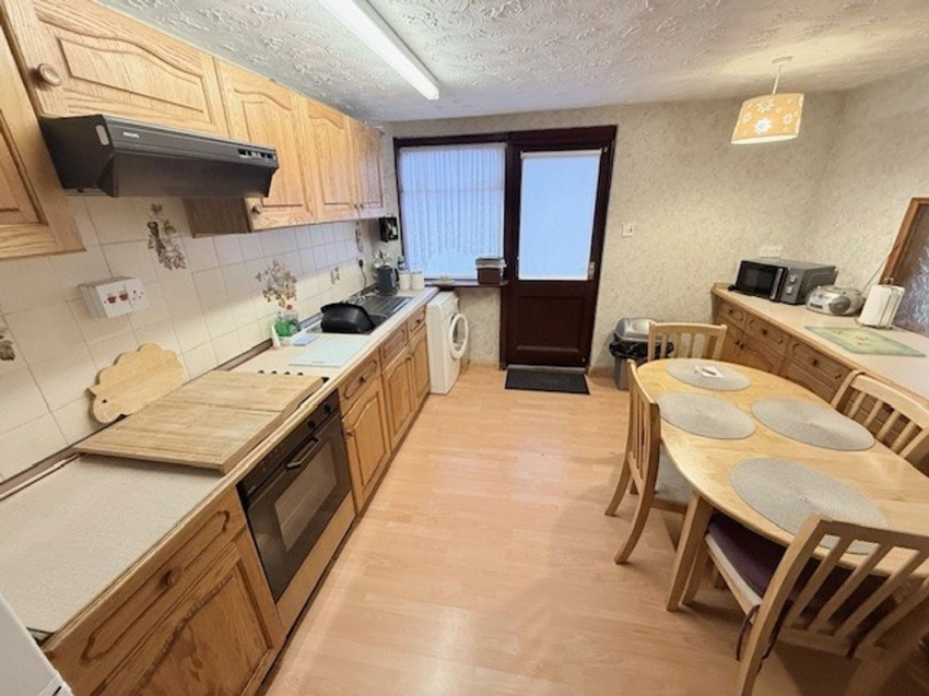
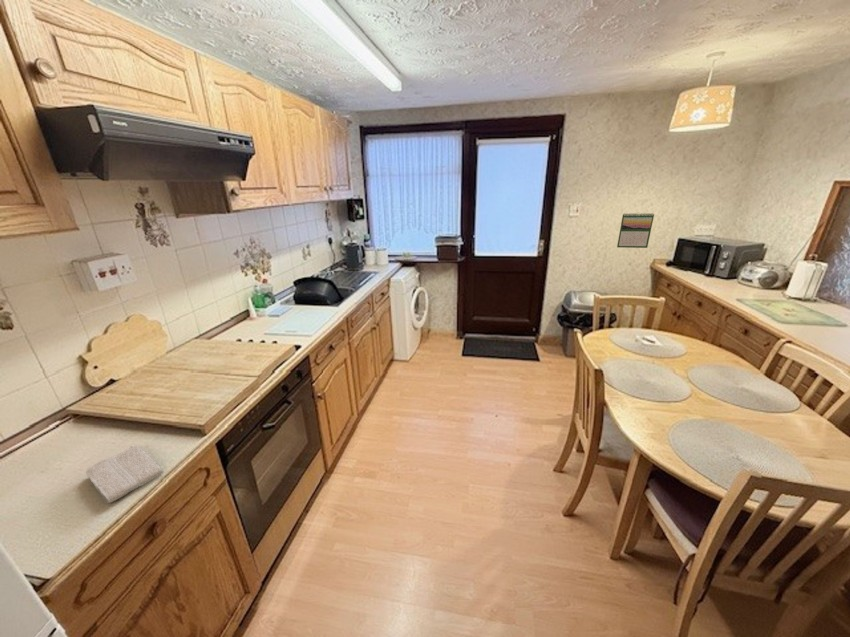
+ washcloth [86,444,165,504]
+ calendar [616,212,655,249]
